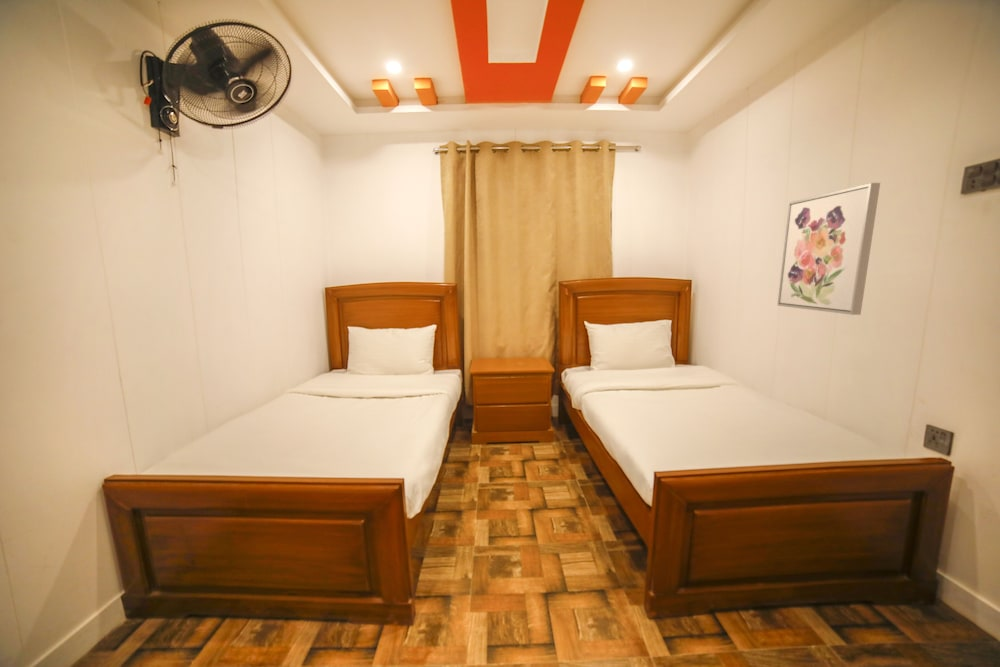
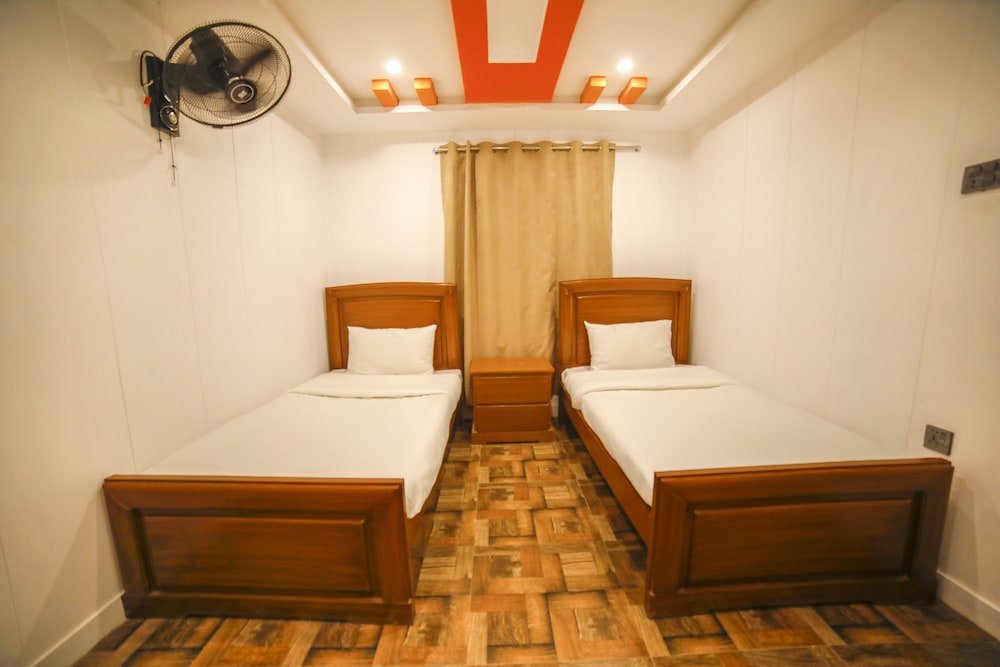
- wall art [776,182,881,316]
